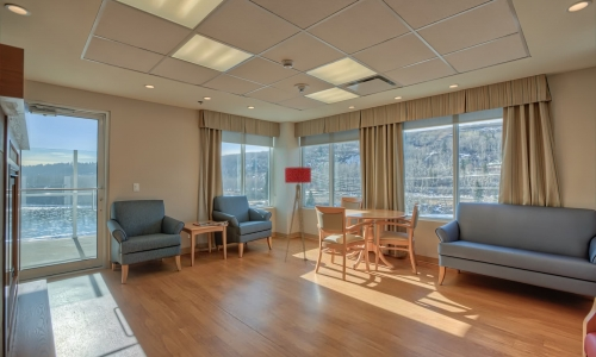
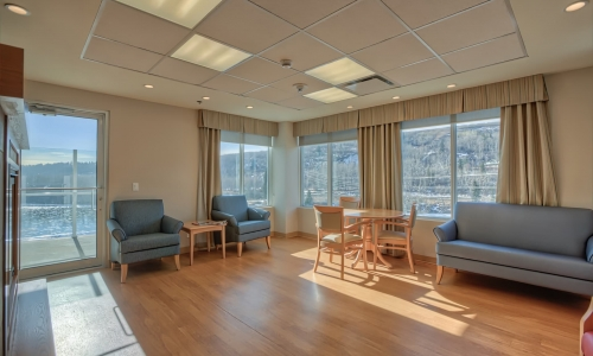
- floor lamp [284,167,312,265]
